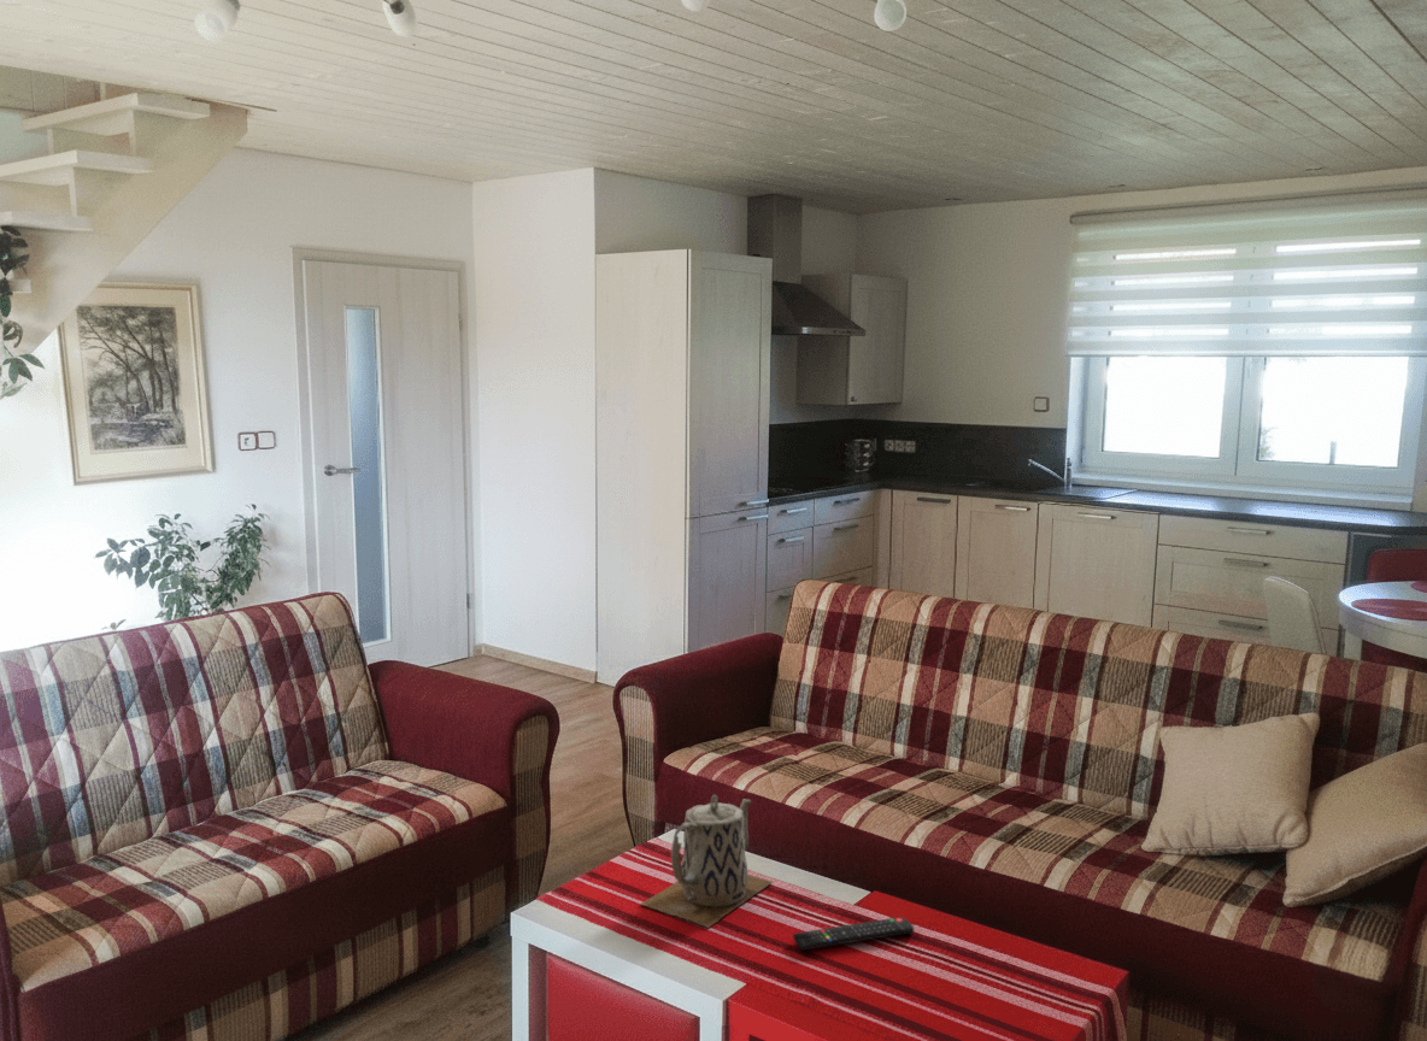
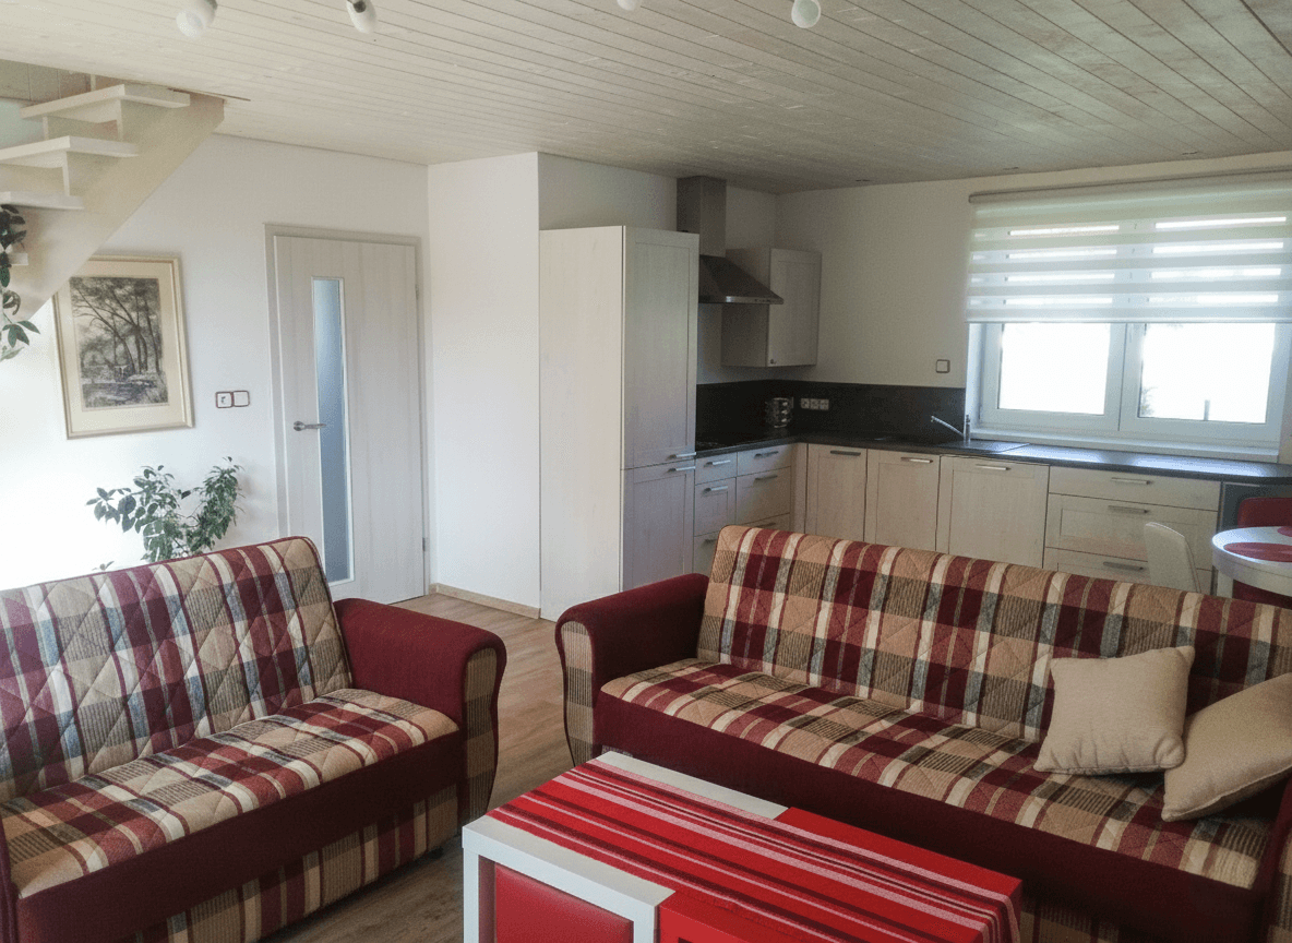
- remote control [792,916,915,952]
- teapot [639,794,774,929]
